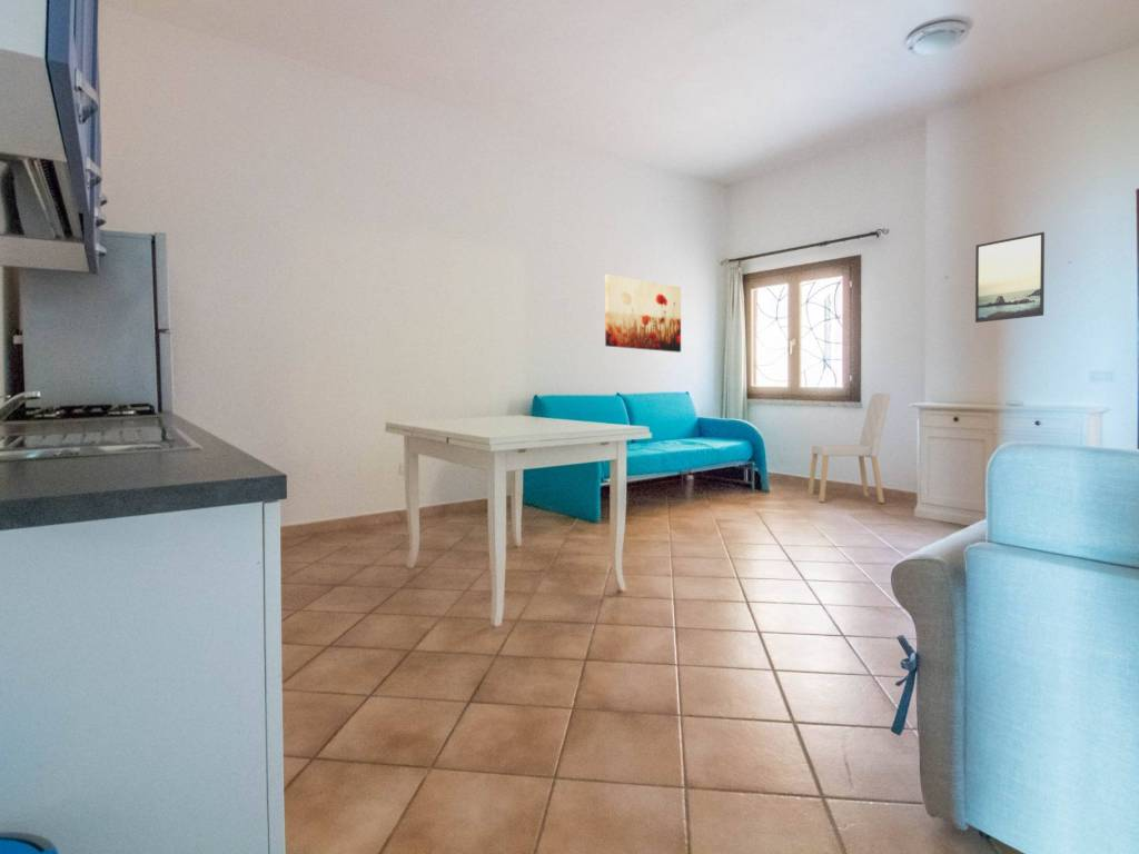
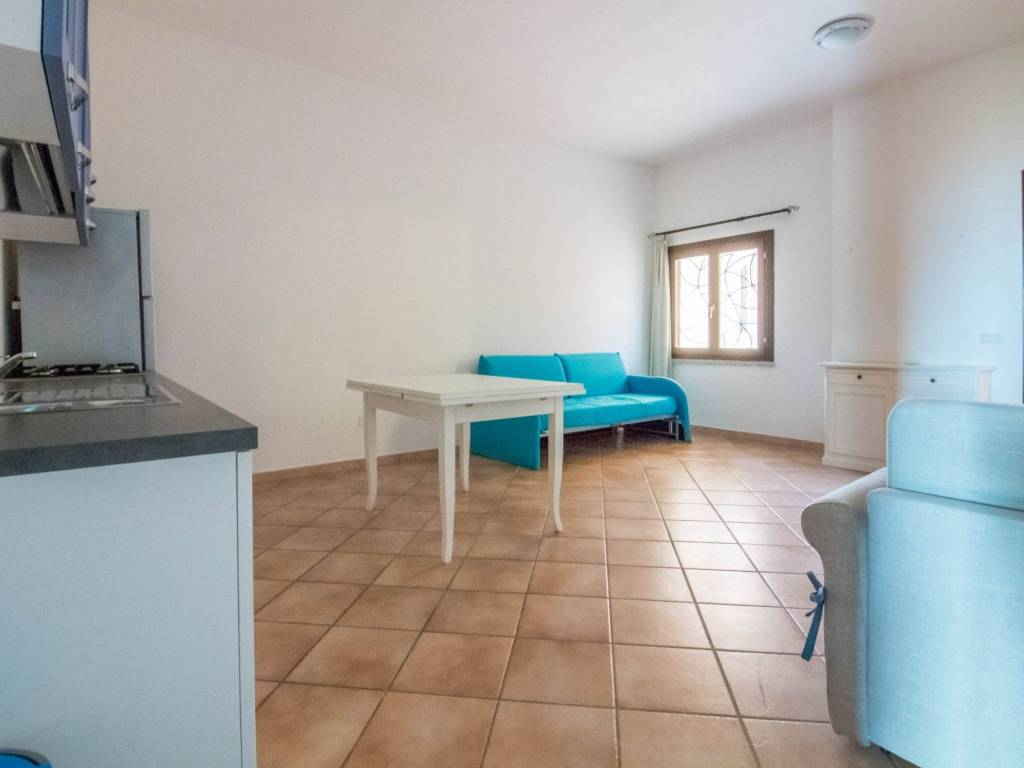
- wall art [604,274,682,354]
- dining chair [806,391,892,504]
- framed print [974,231,1046,324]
